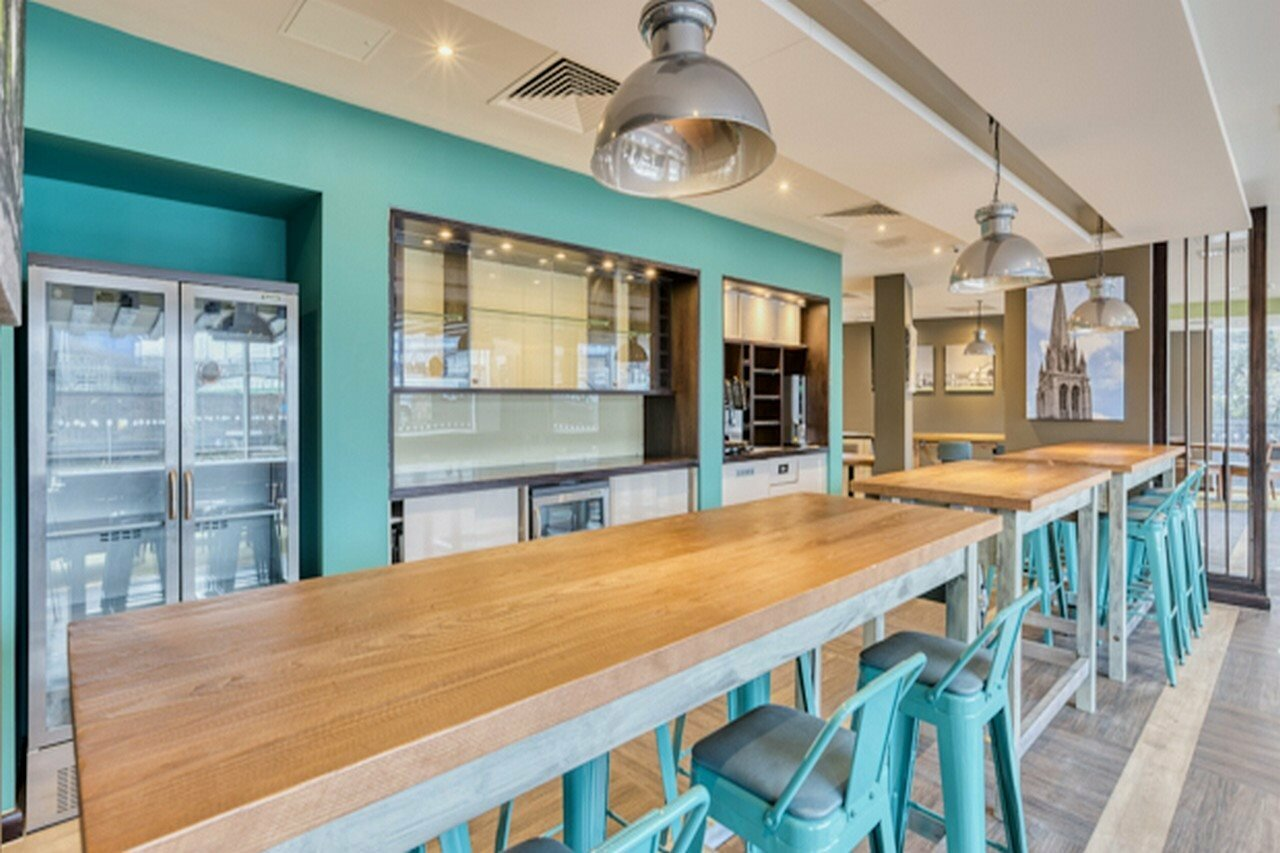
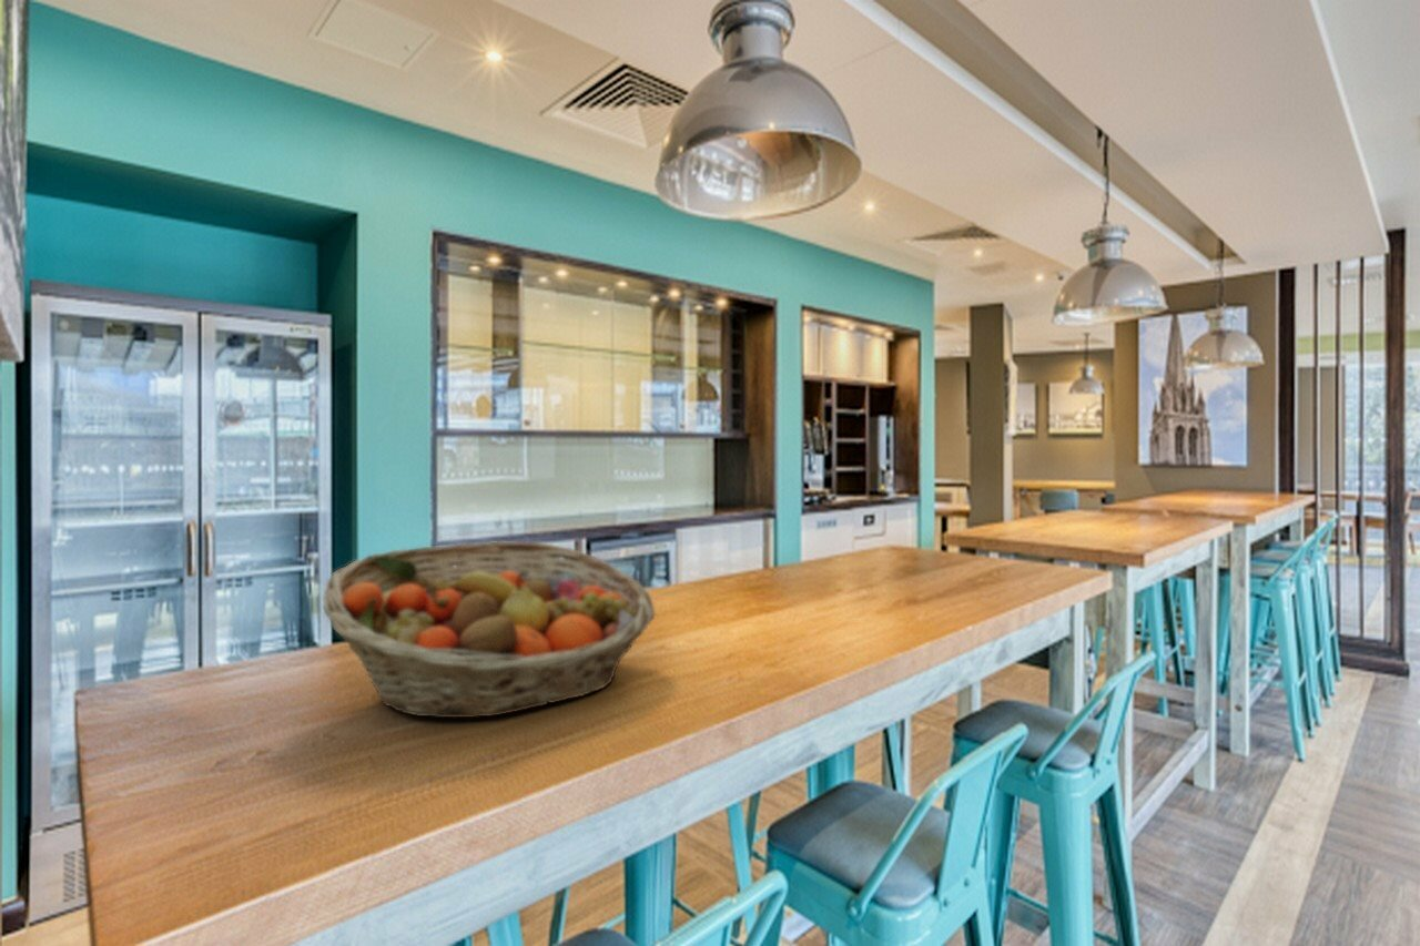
+ fruit basket [322,540,656,719]
